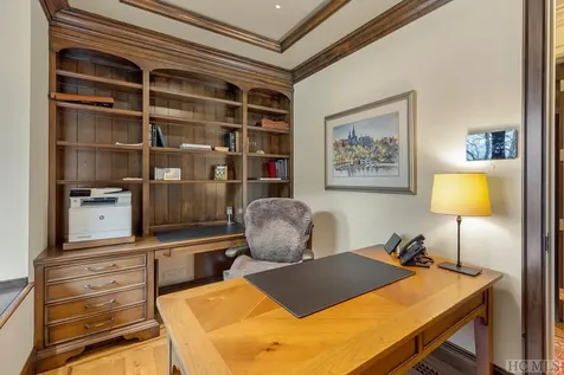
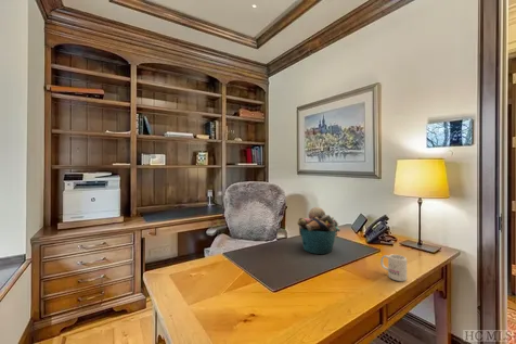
+ bucket [297,206,340,255]
+ mug [379,254,408,282]
